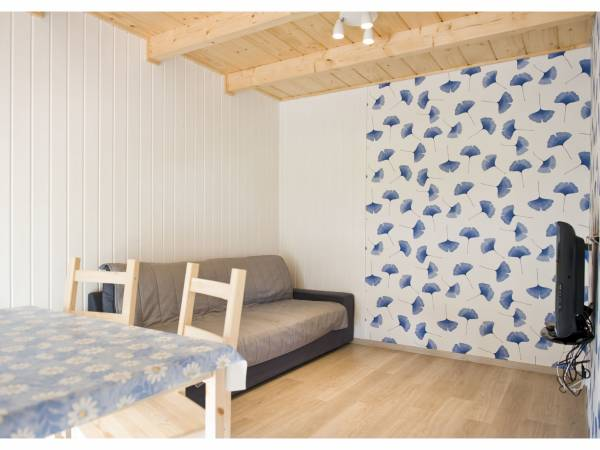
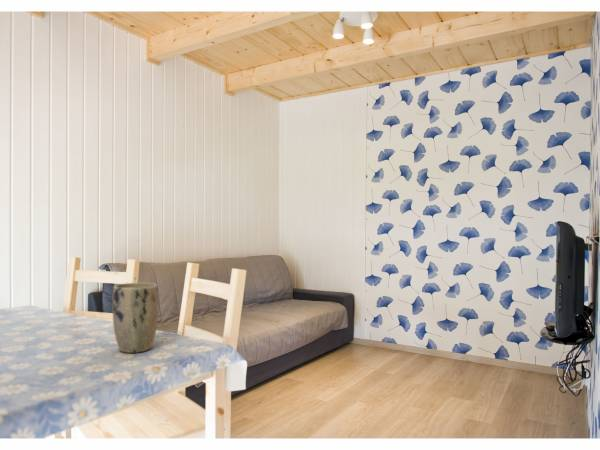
+ plant pot [112,282,159,354]
